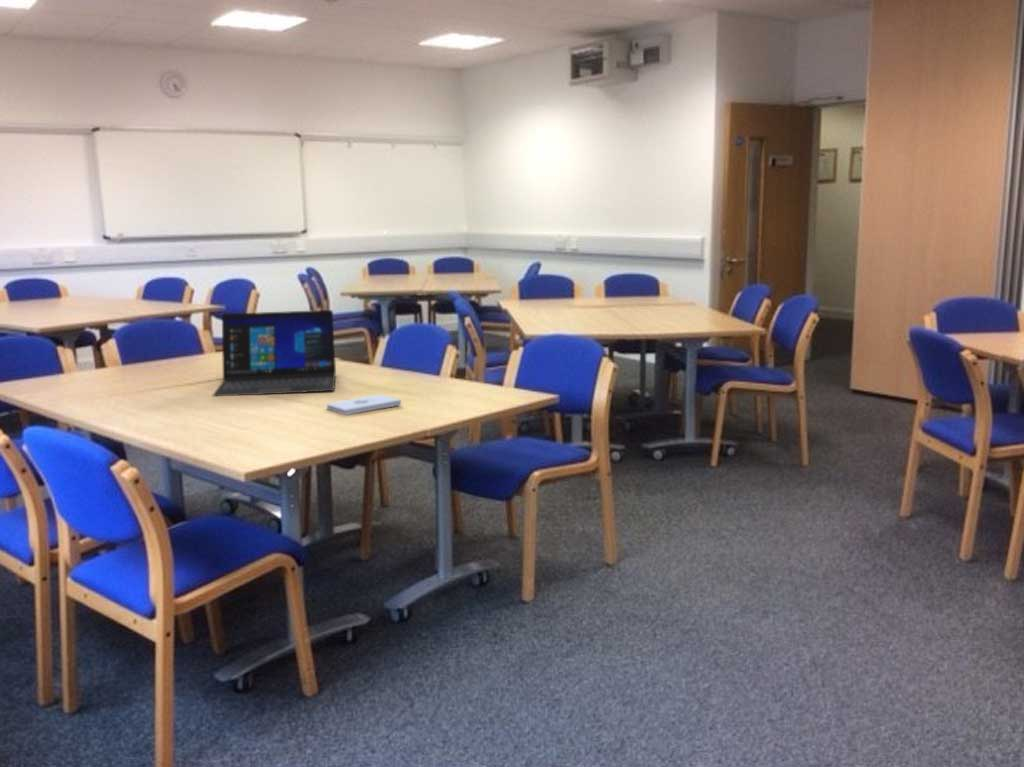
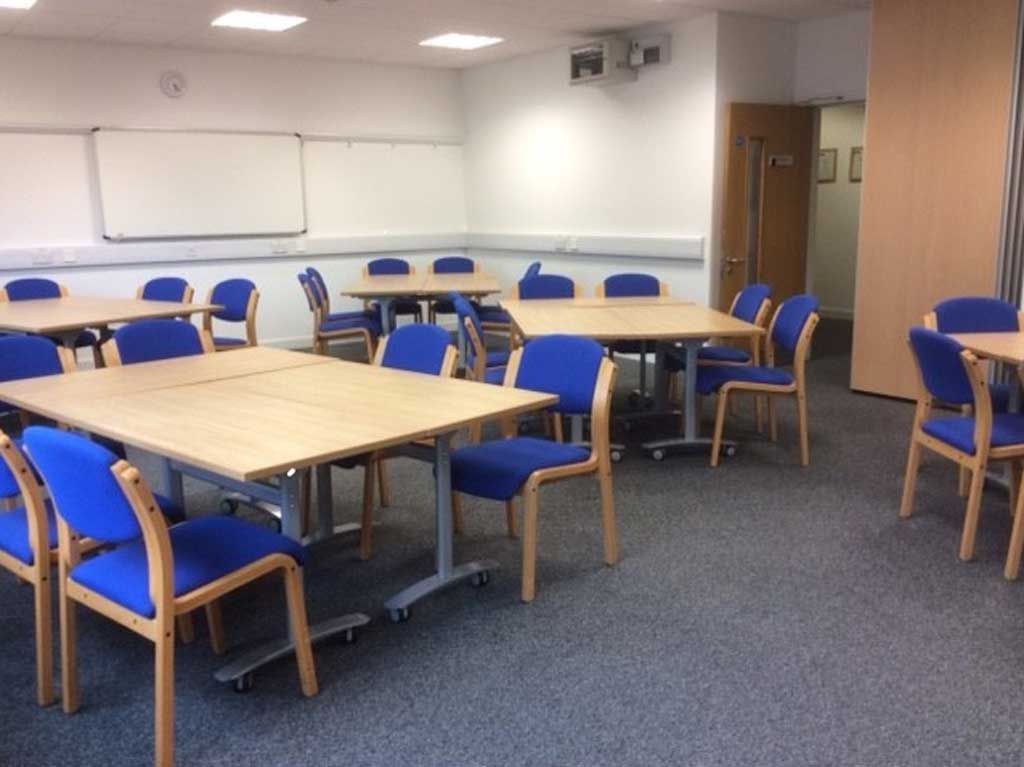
- laptop [211,309,337,397]
- notepad [326,394,402,416]
